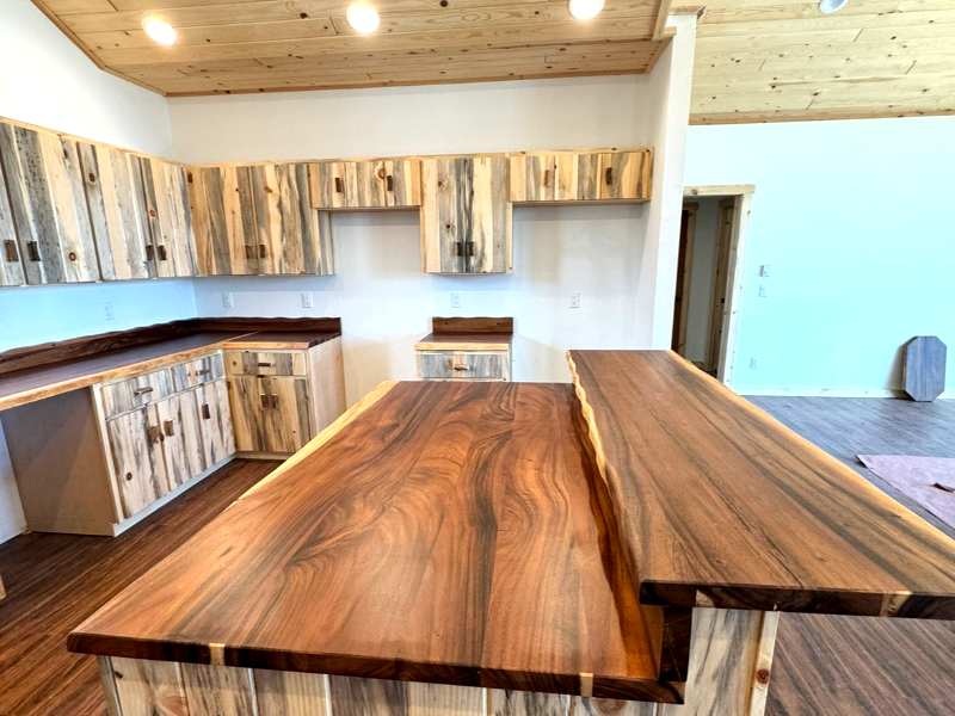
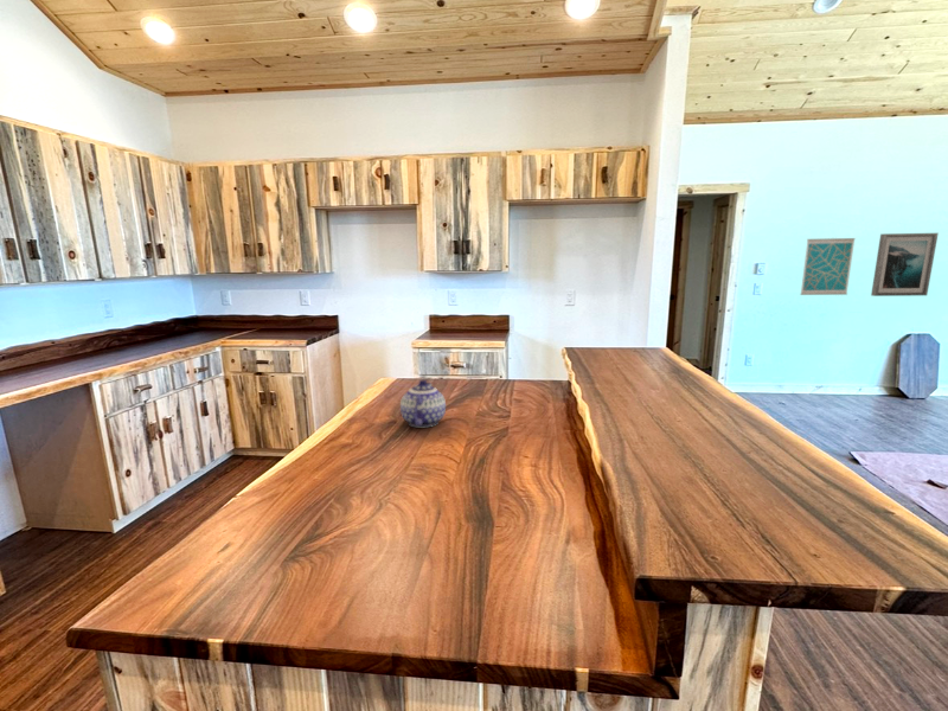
+ teapot [399,379,447,428]
+ wall art [870,232,940,297]
+ wall art [799,237,857,296]
